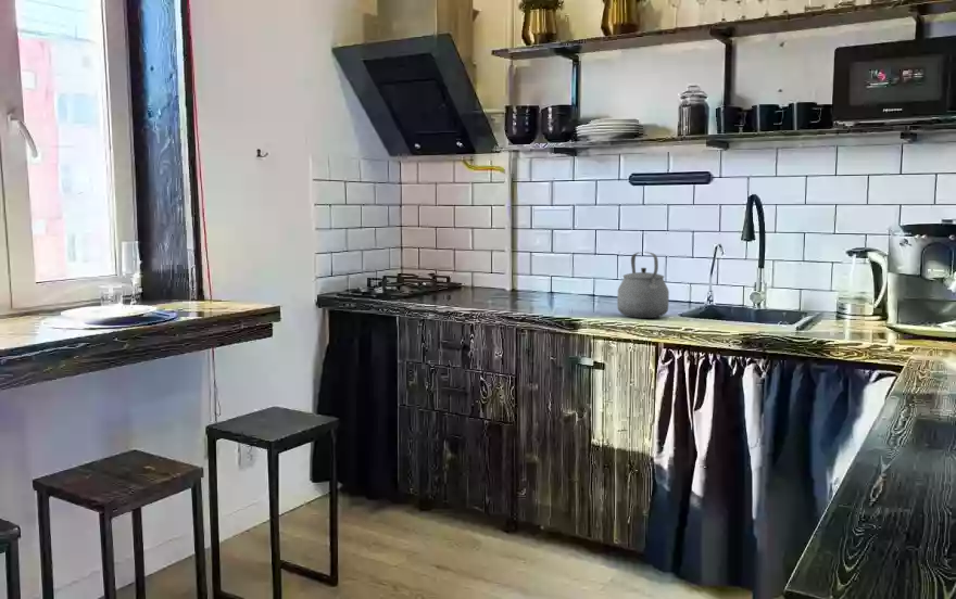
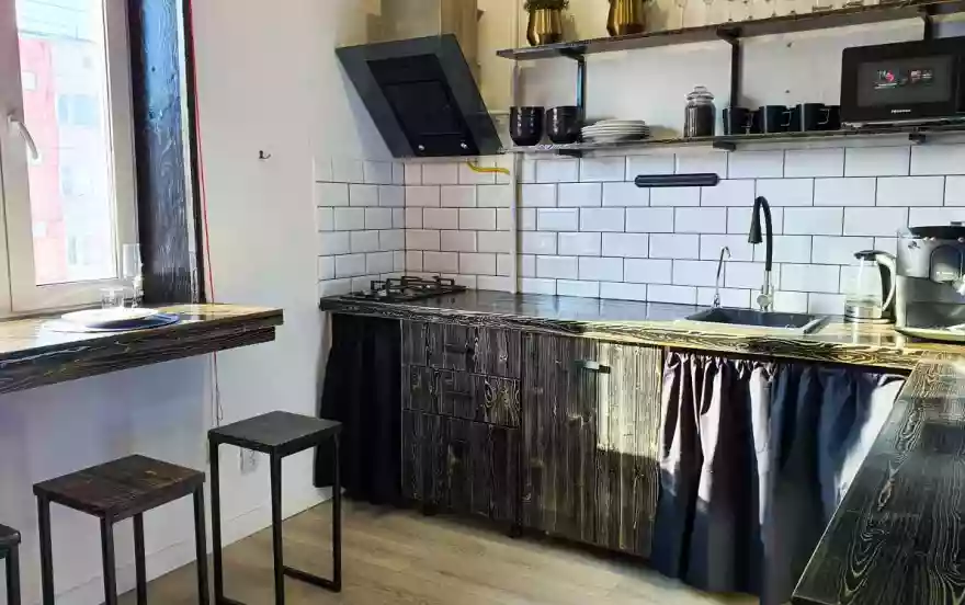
- tea kettle [616,251,670,319]
